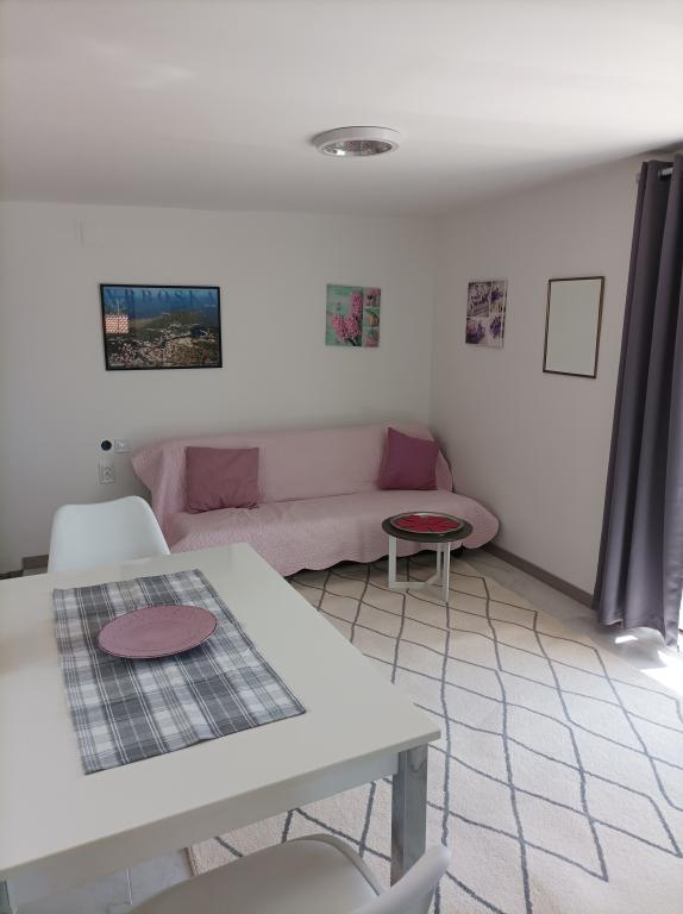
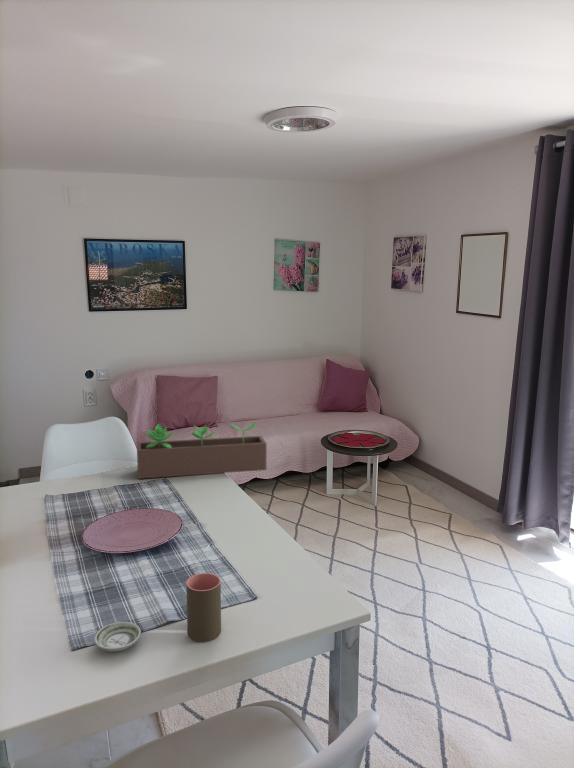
+ saucer [93,621,142,652]
+ succulent planter [136,421,267,480]
+ cup [185,572,222,643]
